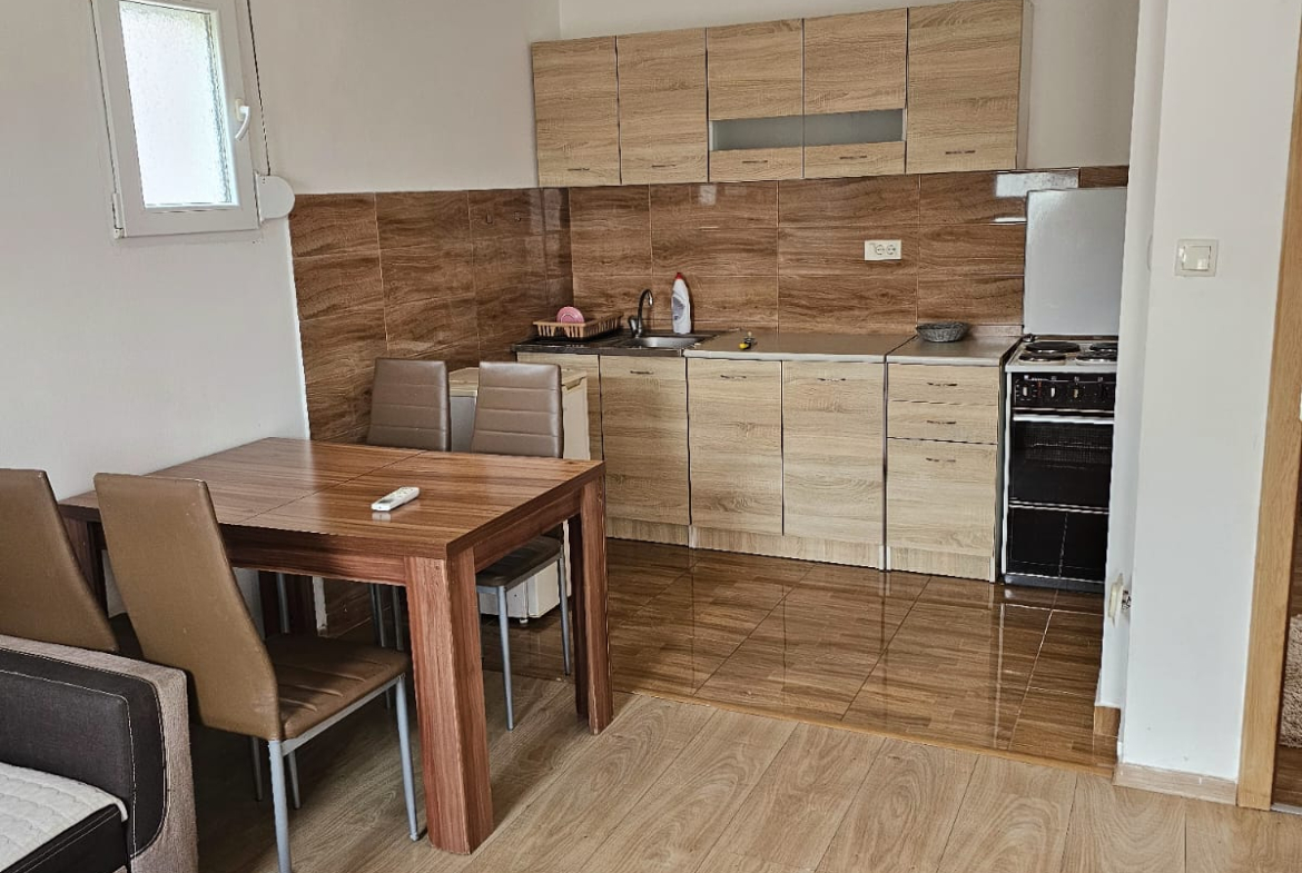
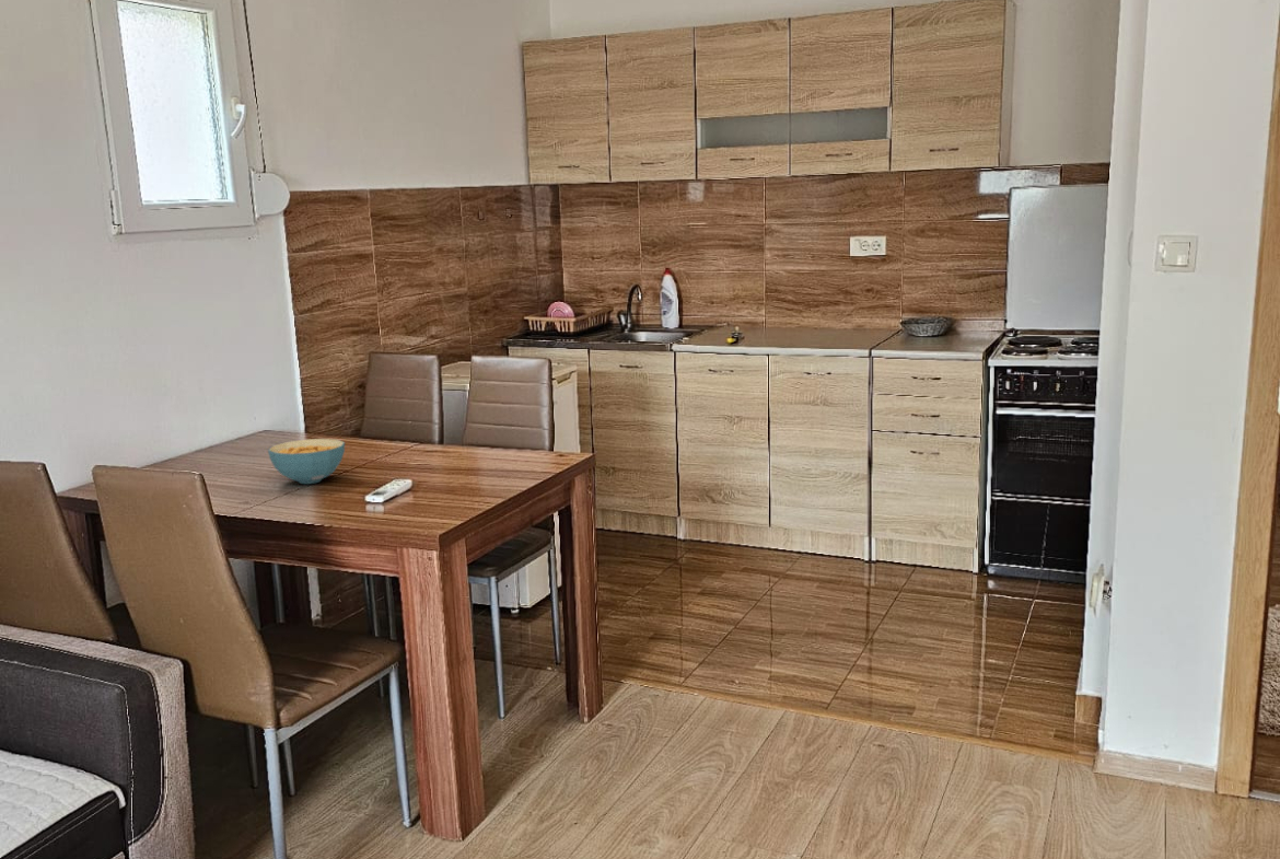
+ cereal bowl [267,438,346,485]
